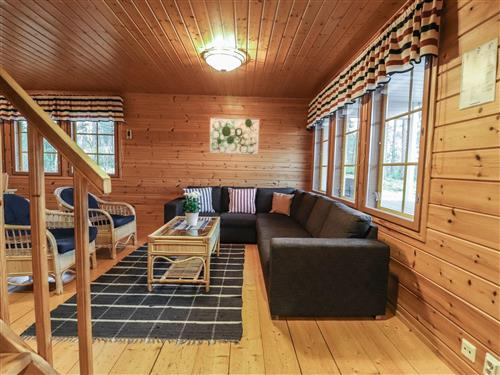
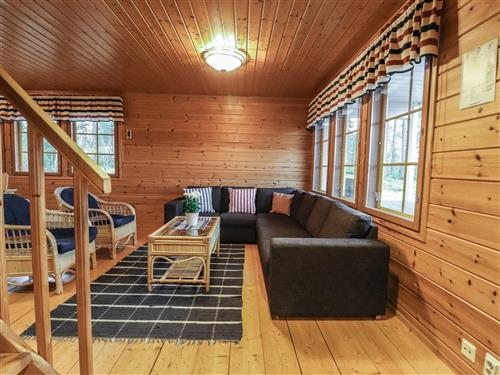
- wall art [208,116,261,156]
